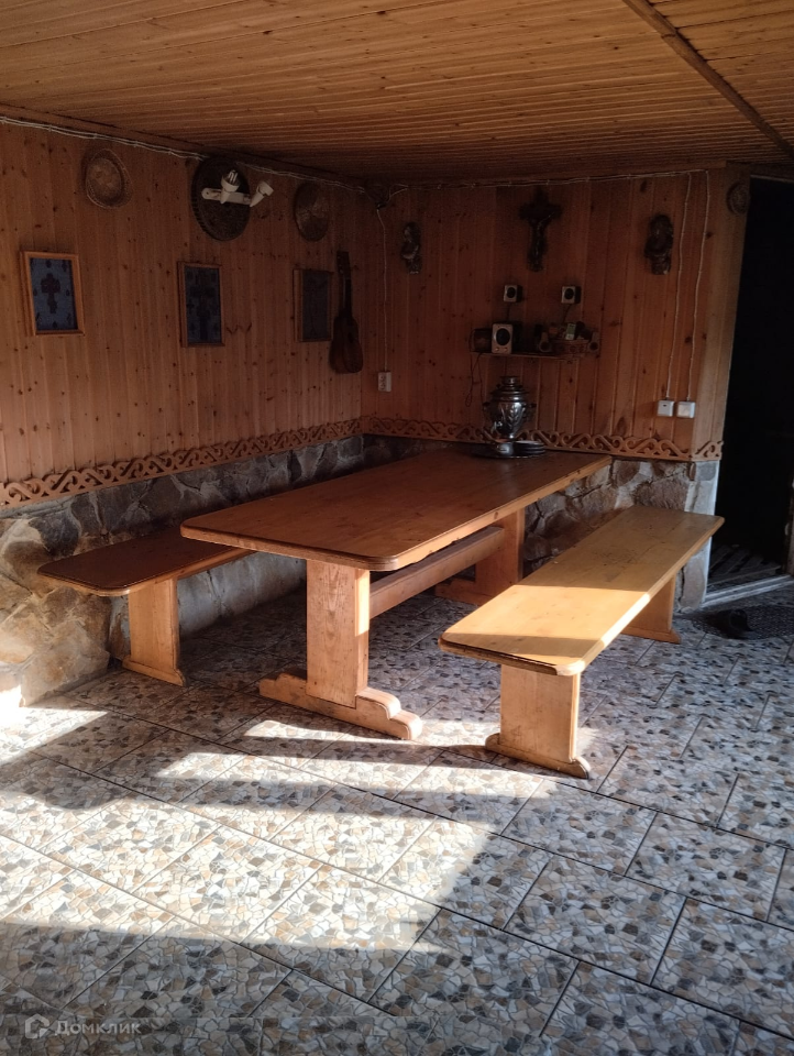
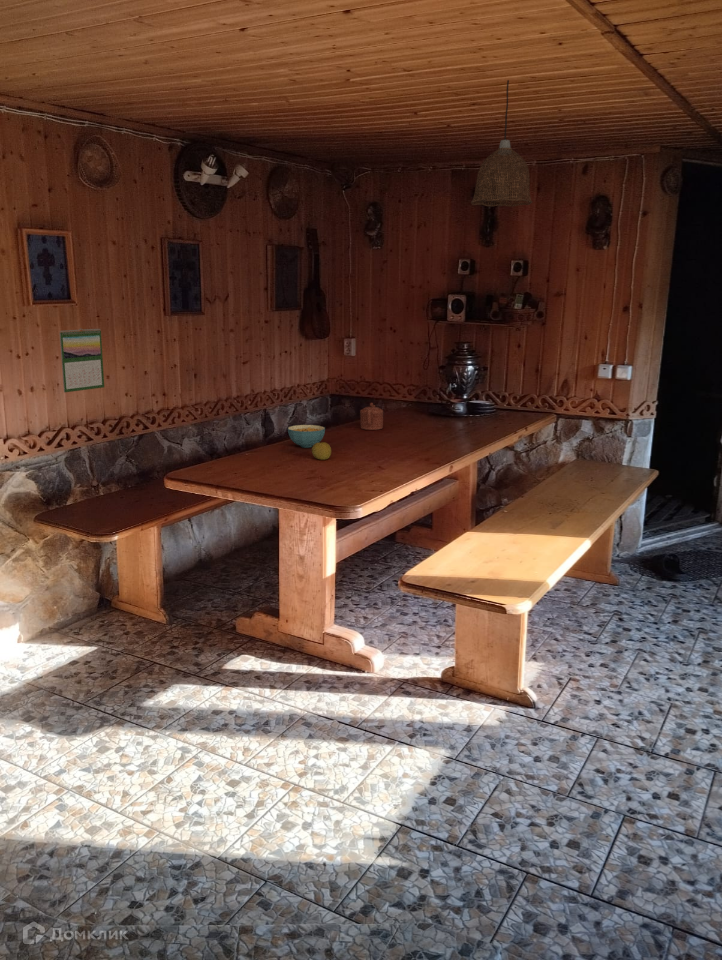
+ teapot [359,402,384,431]
+ cereal bowl [287,424,326,448]
+ calendar [59,328,105,393]
+ pendant lamp [470,79,534,207]
+ fruit [311,441,332,461]
